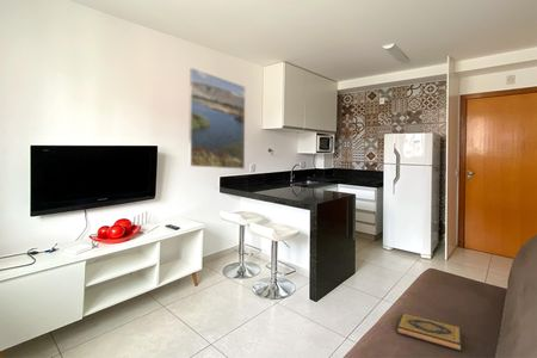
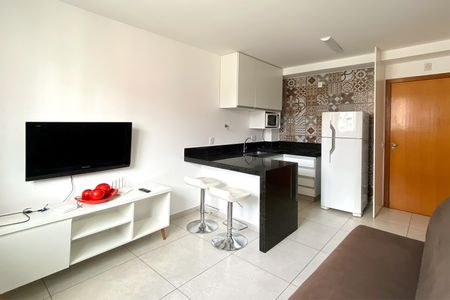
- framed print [187,67,246,171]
- hardback book [395,311,463,353]
